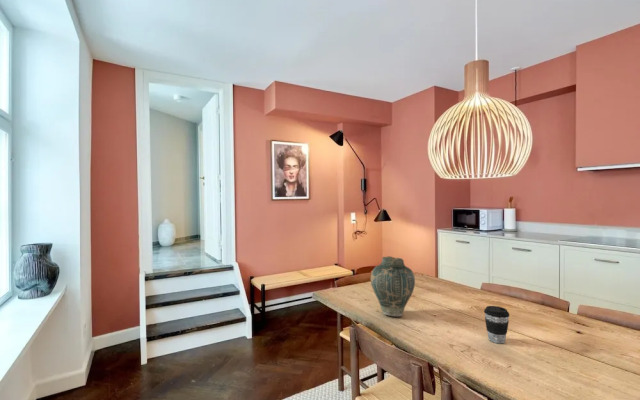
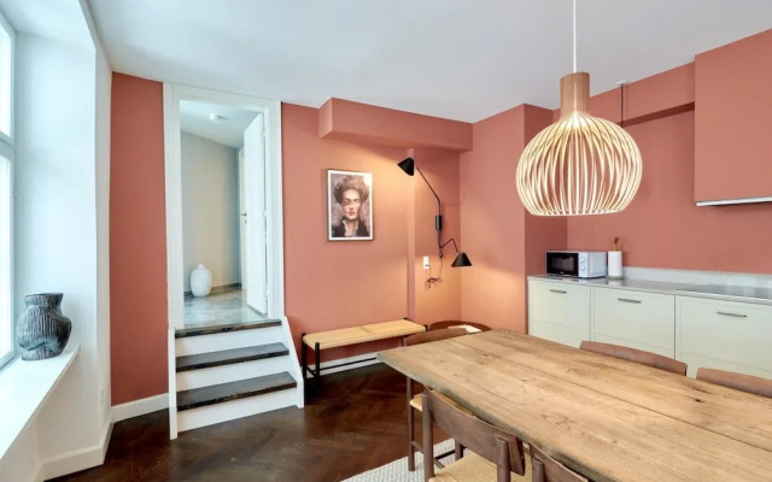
- coffee cup [483,305,510,344]
- vase [370,255,416,318]
